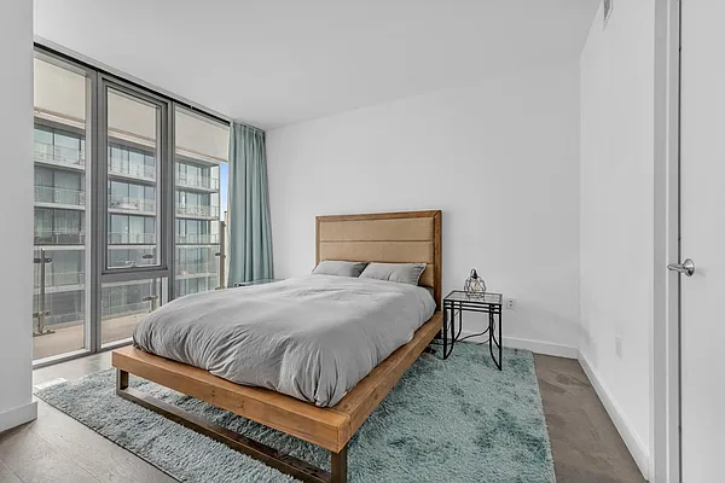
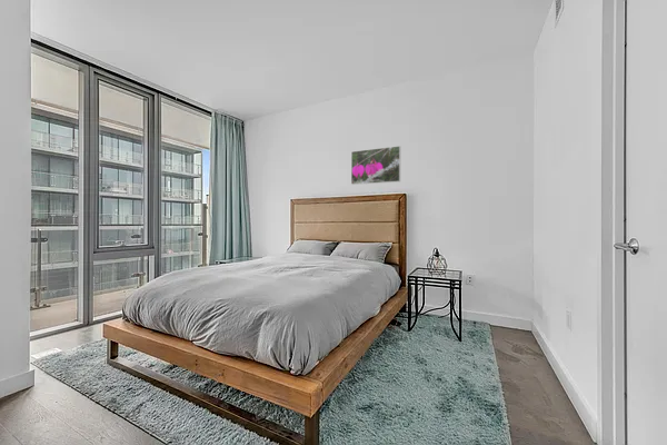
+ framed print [350,145,401,186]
